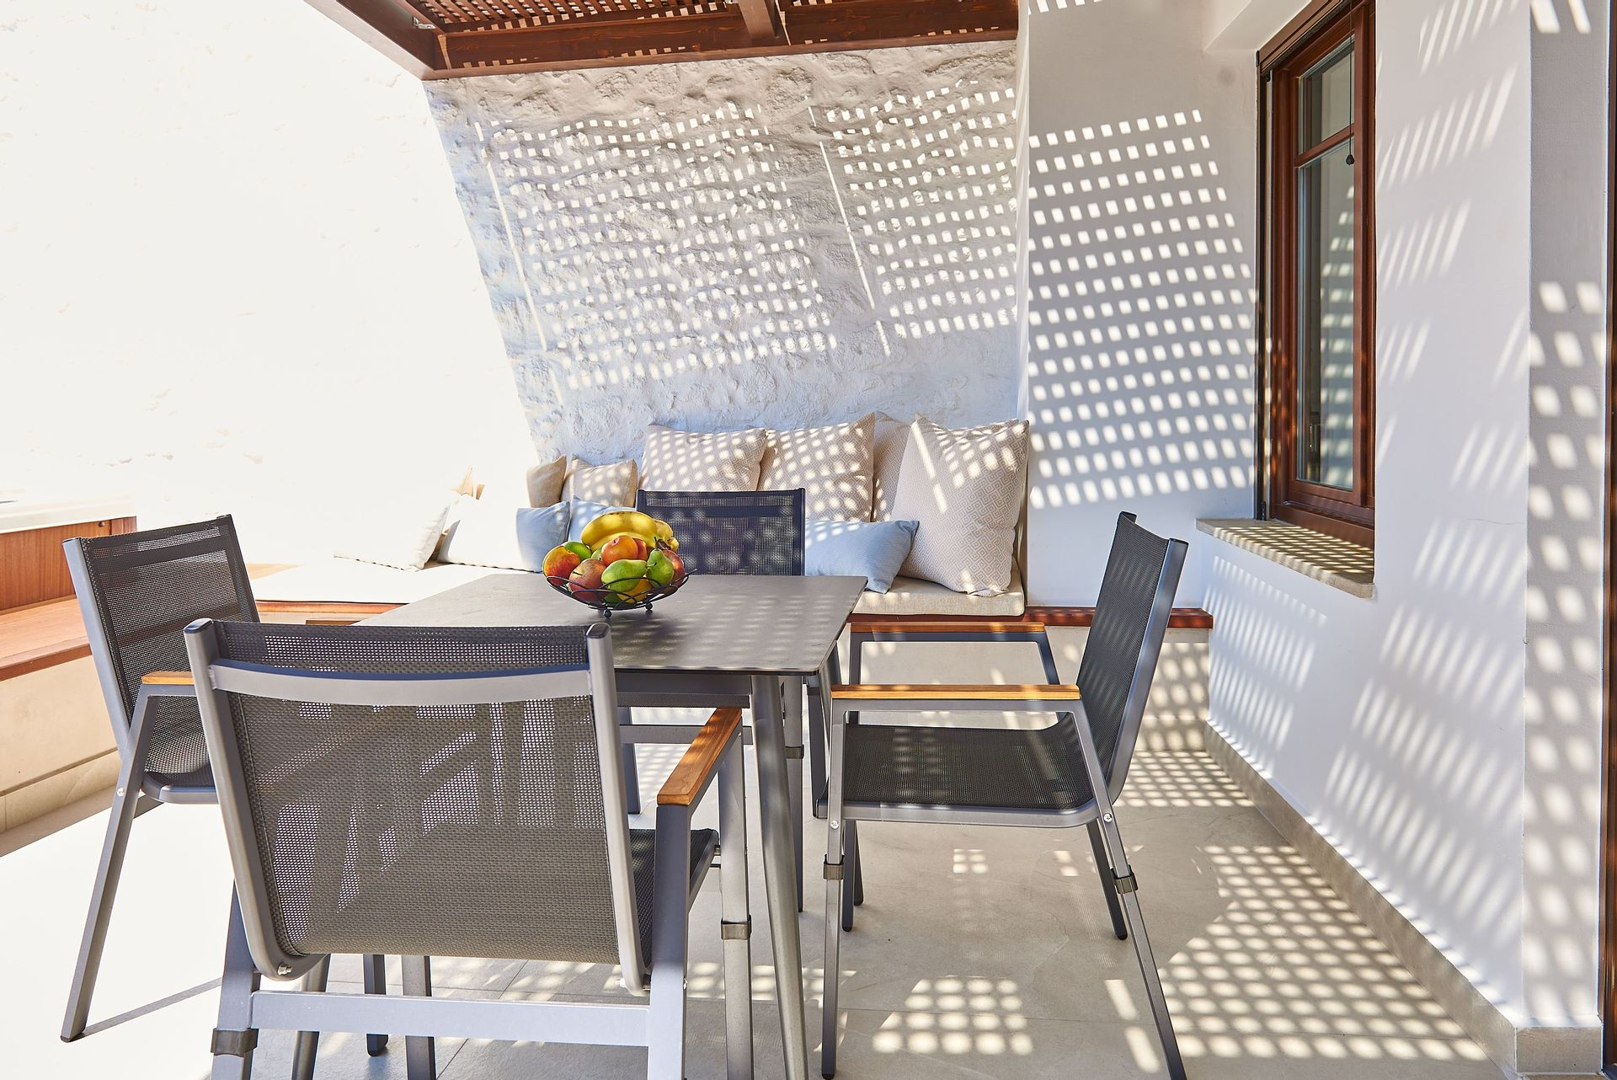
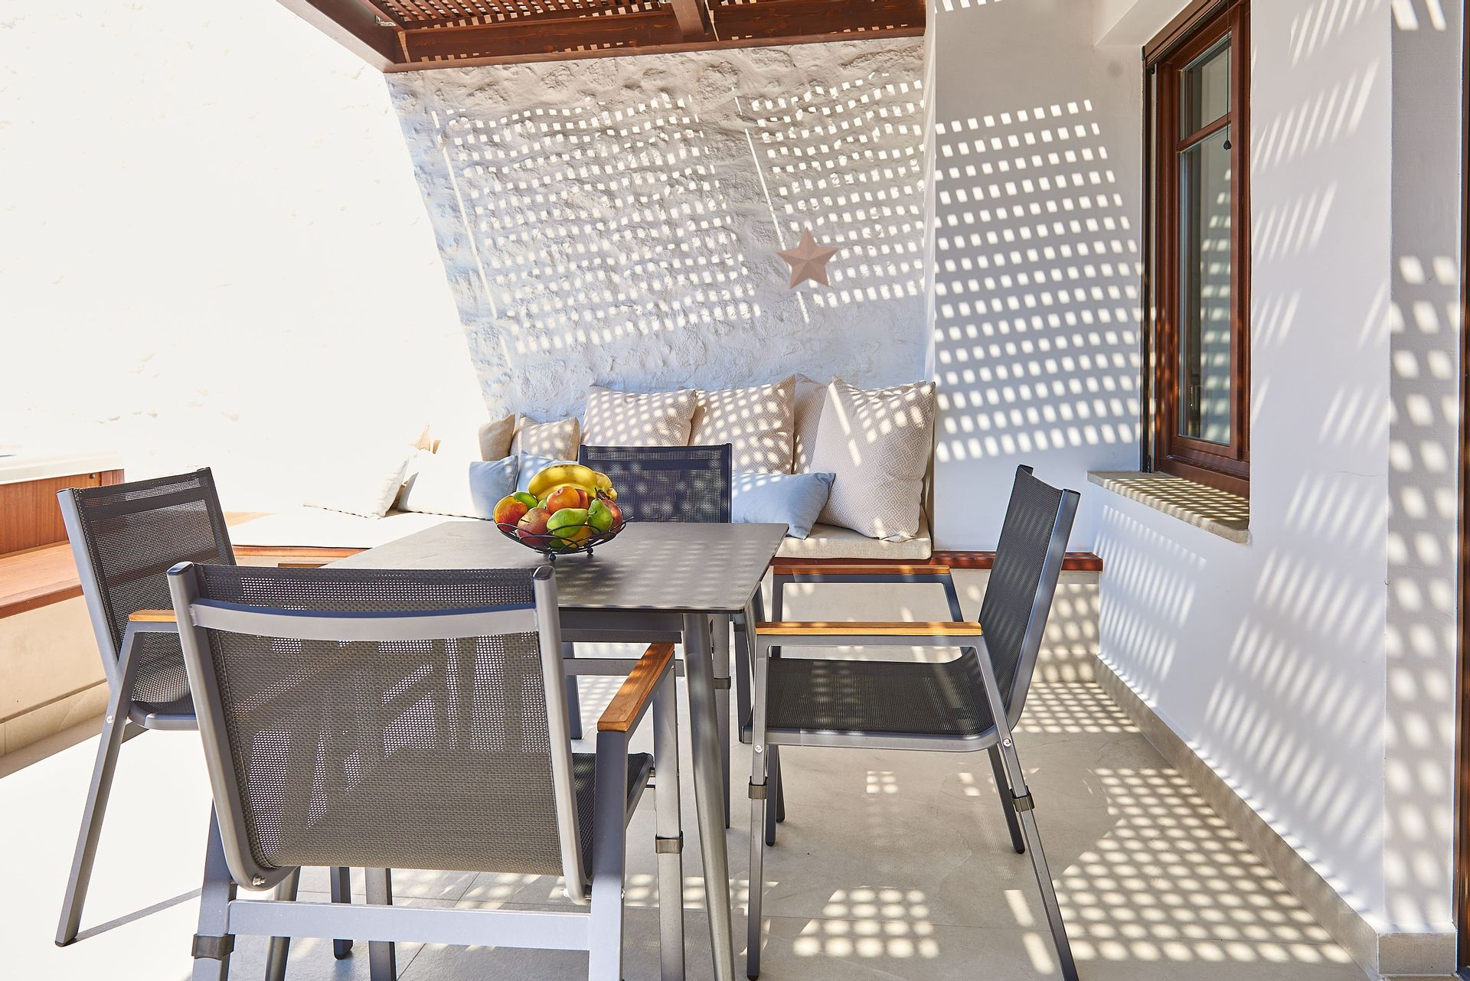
+ decorative star [774,226,840,290]
